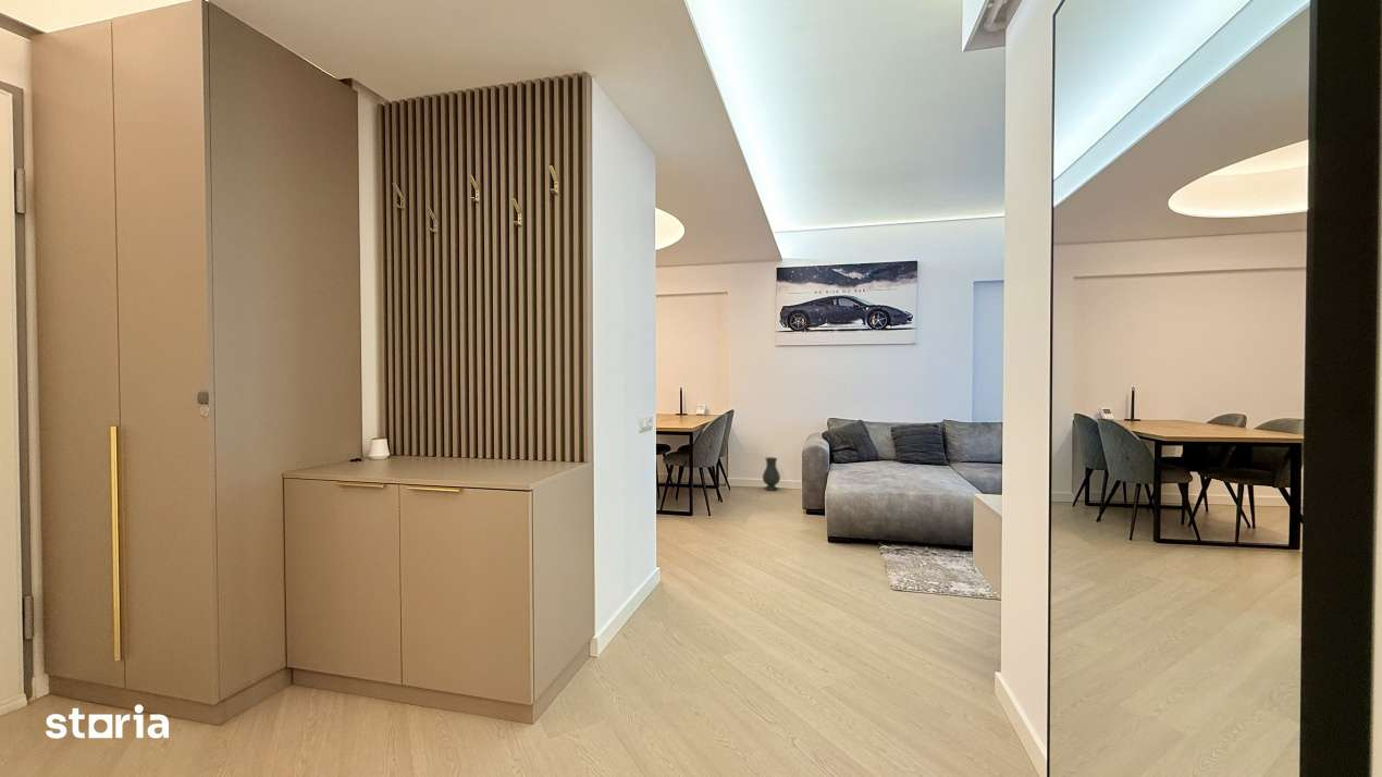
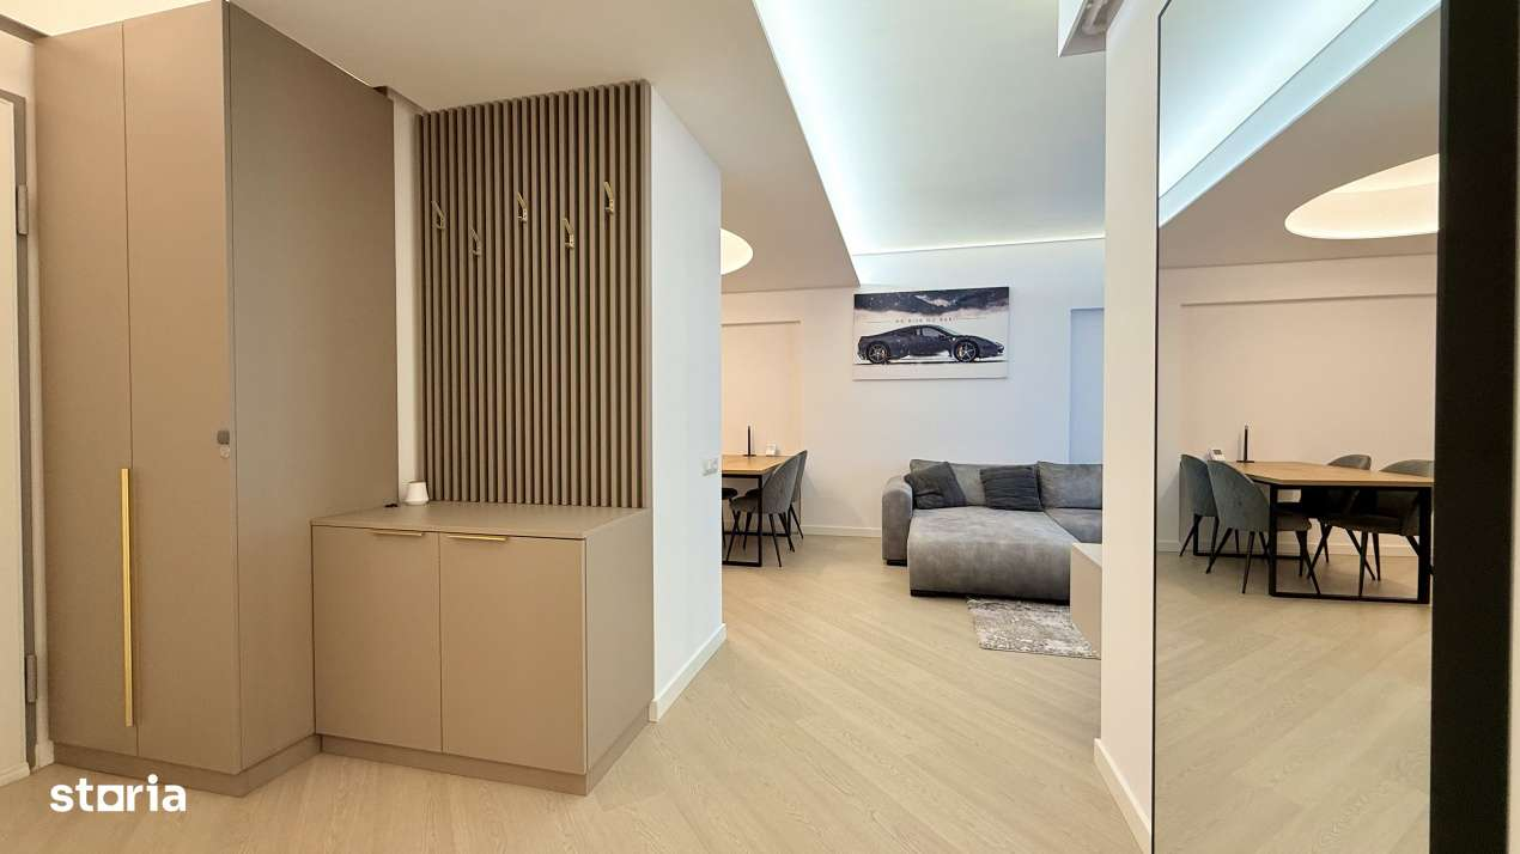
- vase [762,456,781,492]
